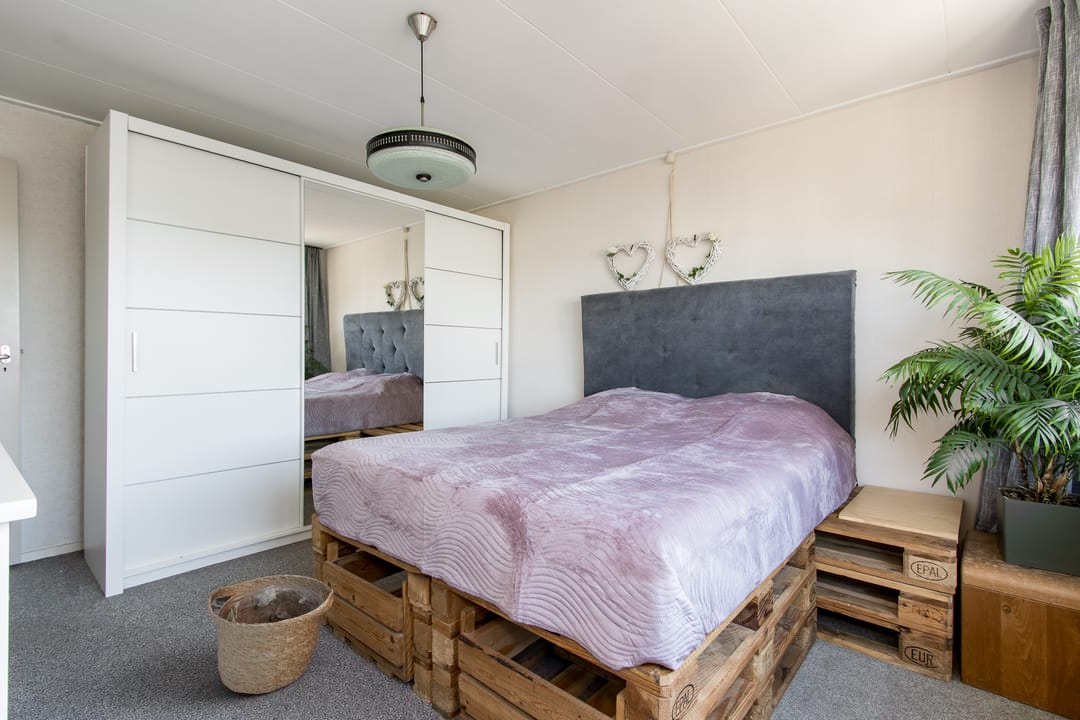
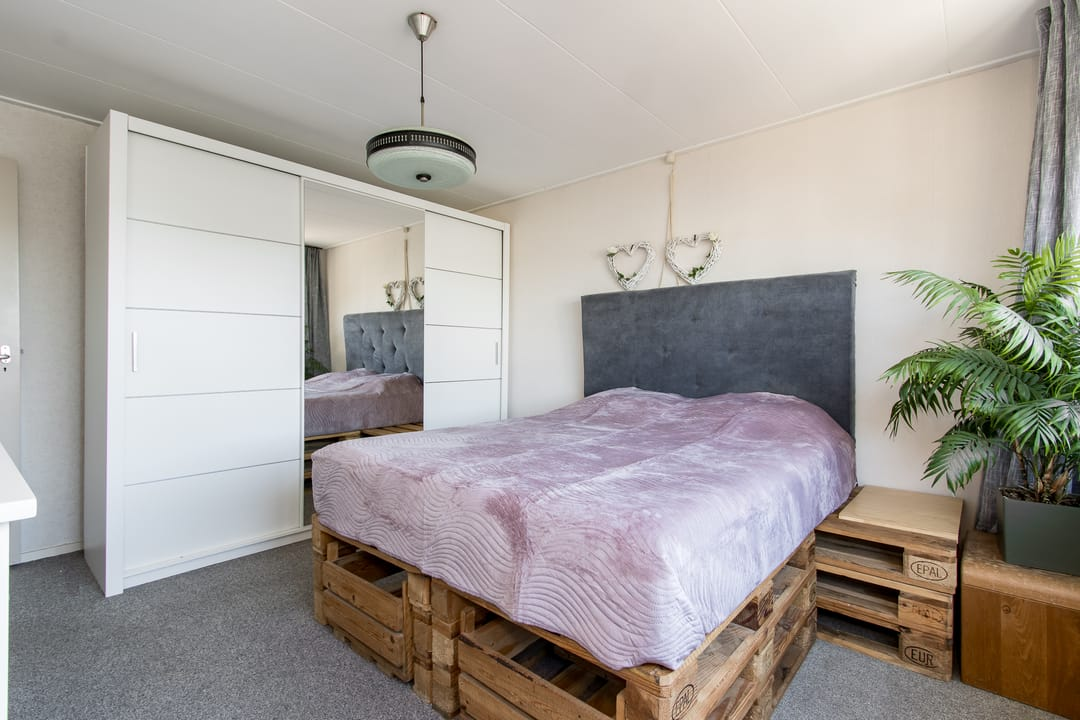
- basket [207,574,335,695]
